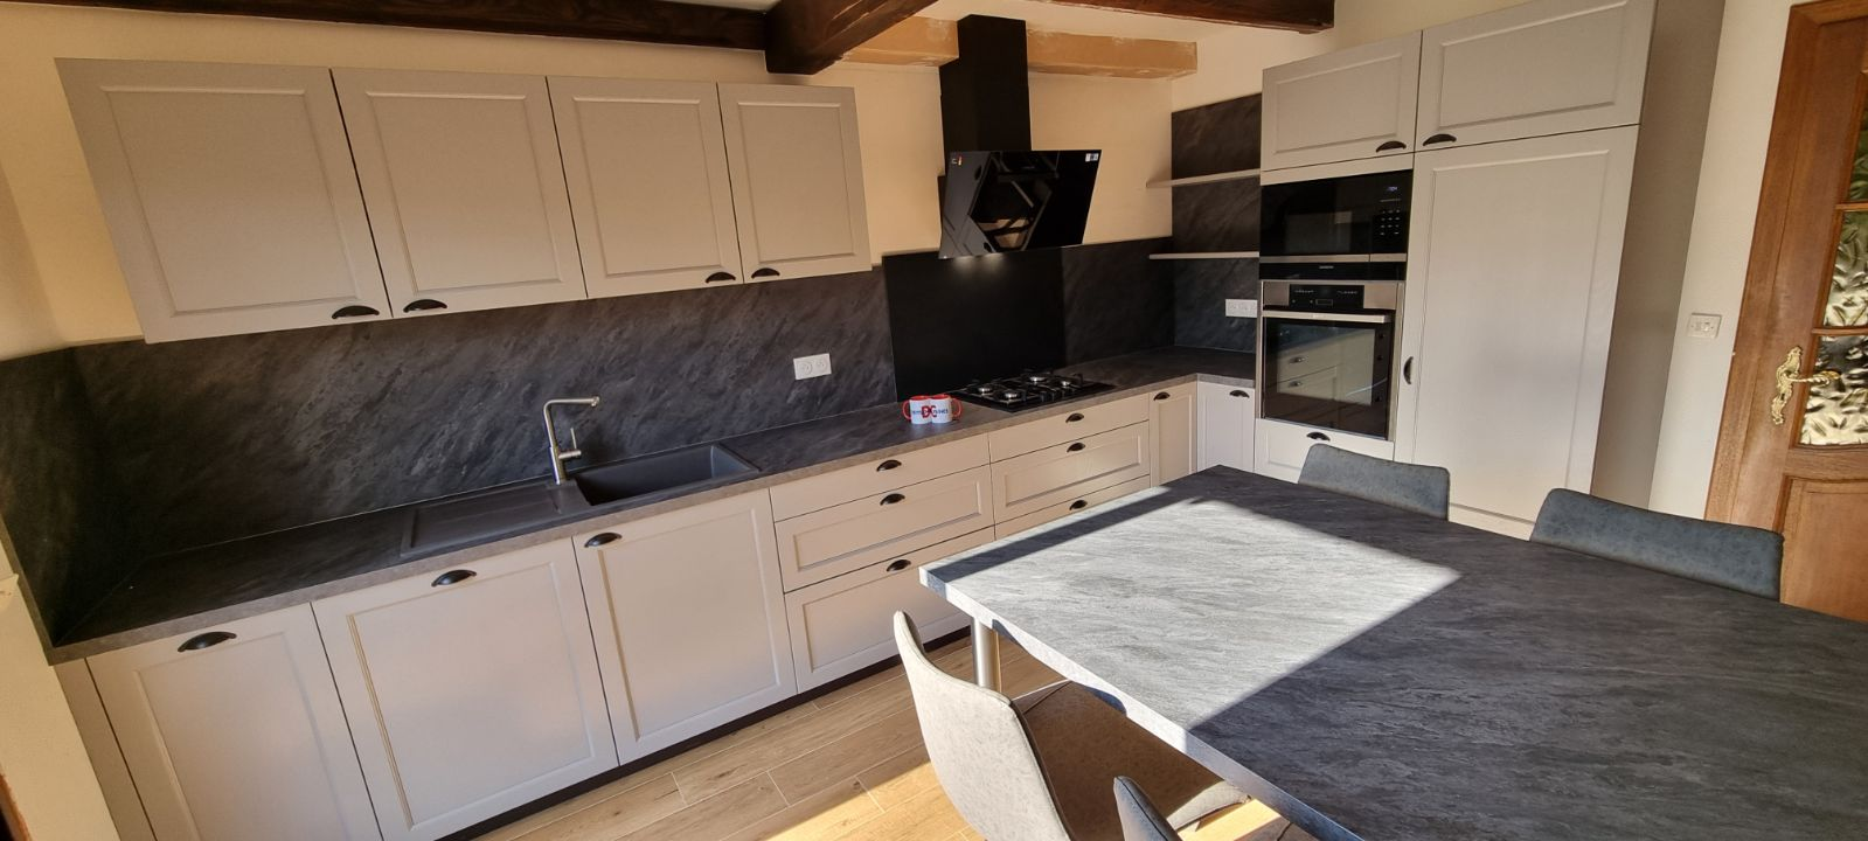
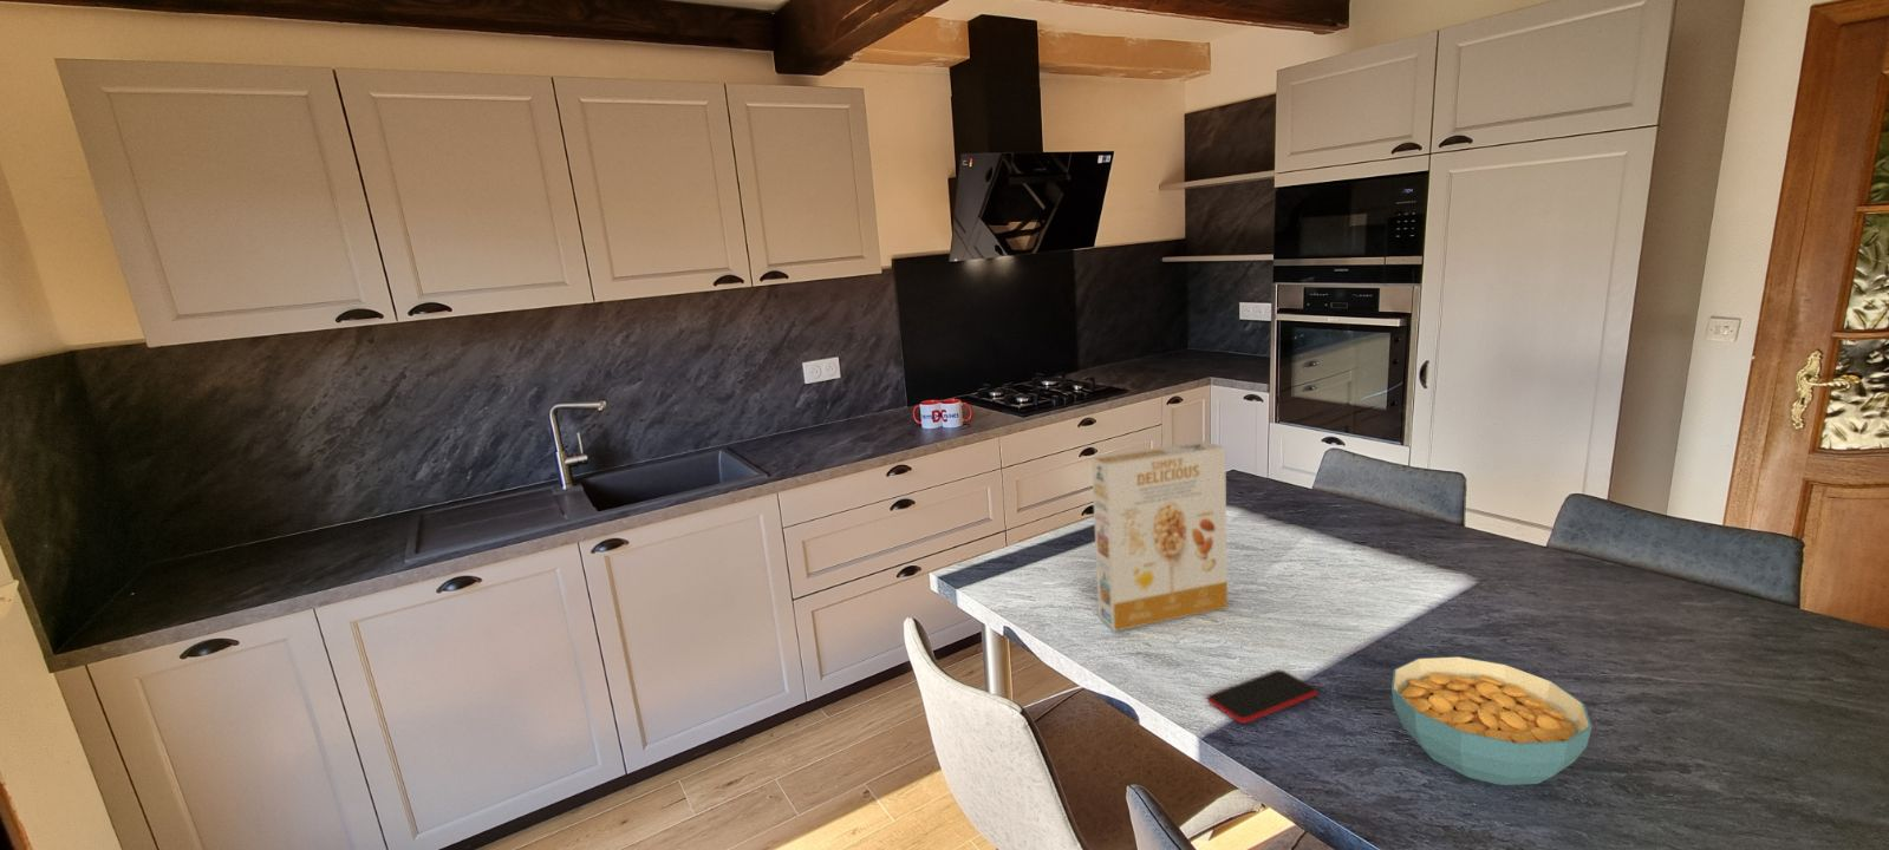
+ smartphone [1206,669,1318,724]
+ cereal bowl [1390,655,1594,786]
+ cereal box [1090,441,1229,632]
